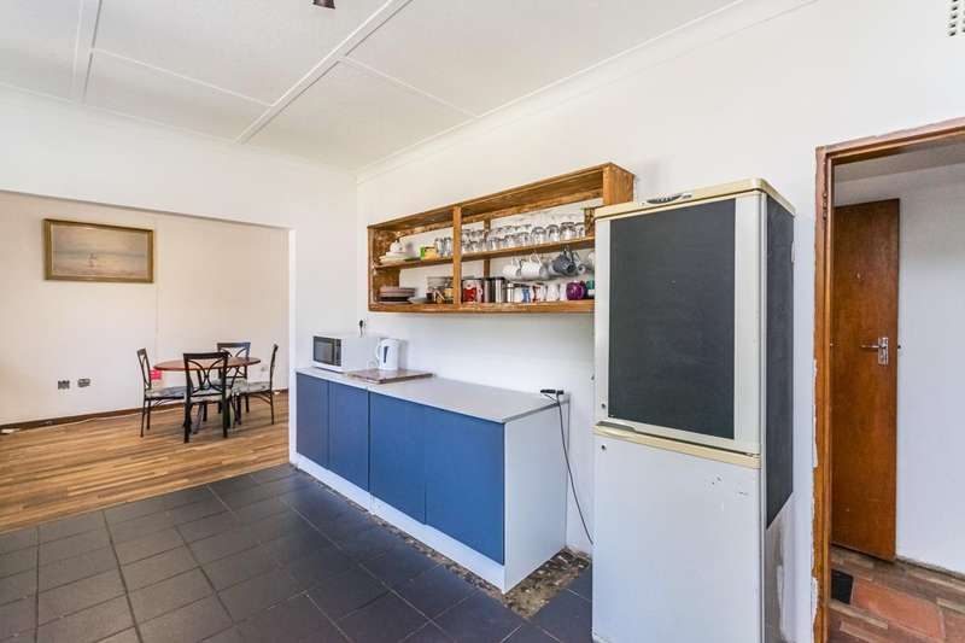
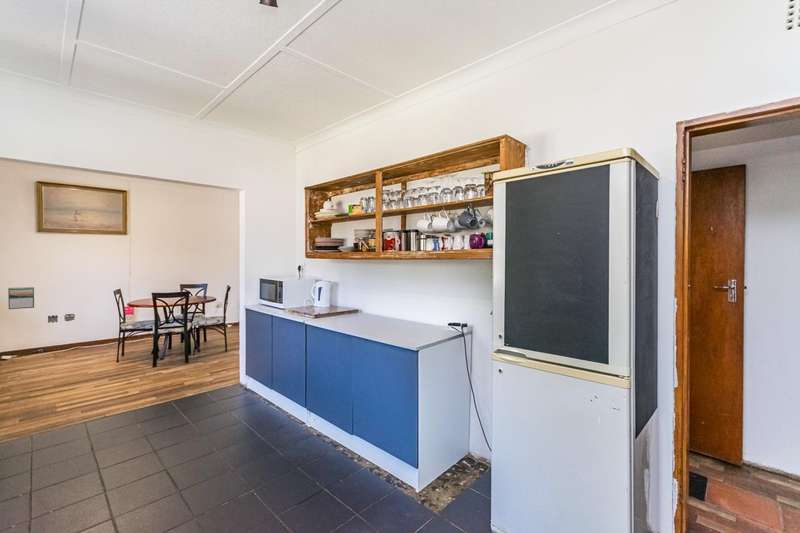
+ calendar [7,286,35,310]
